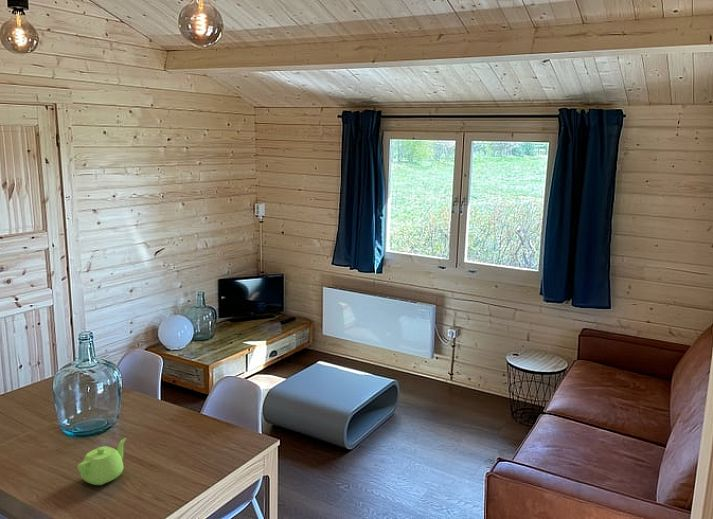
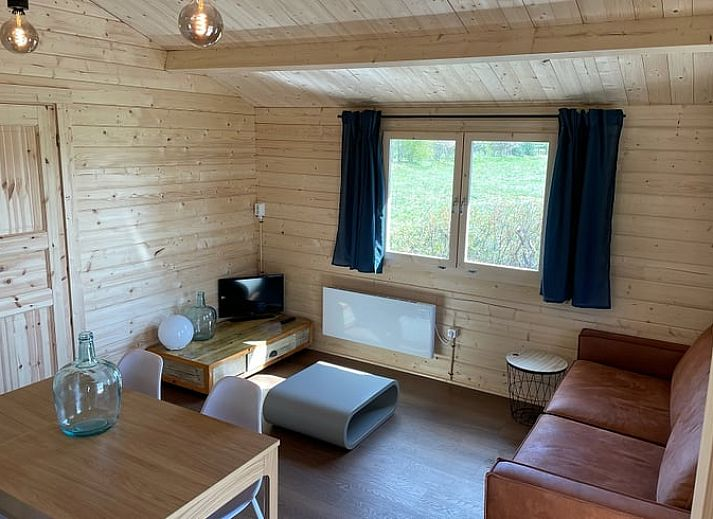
- teapot [77,437,127,486]
